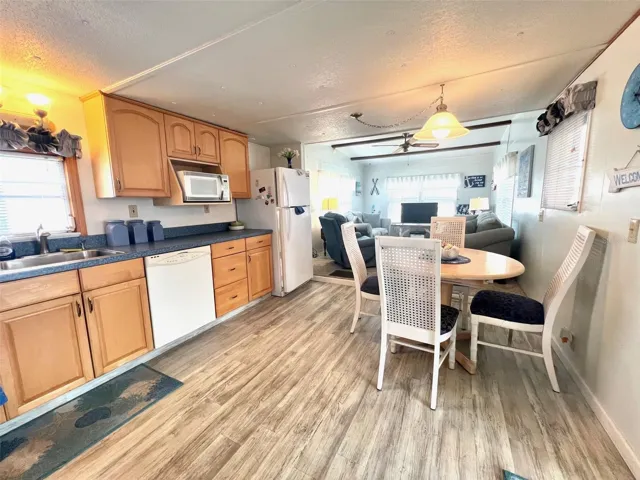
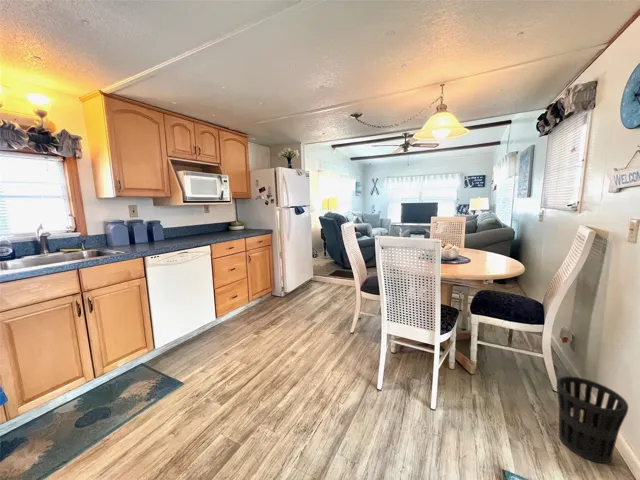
+ wastebasket [555,375,629,464]
